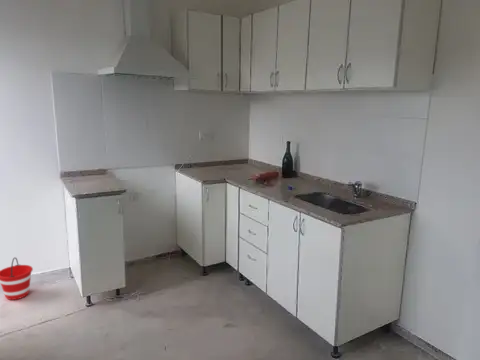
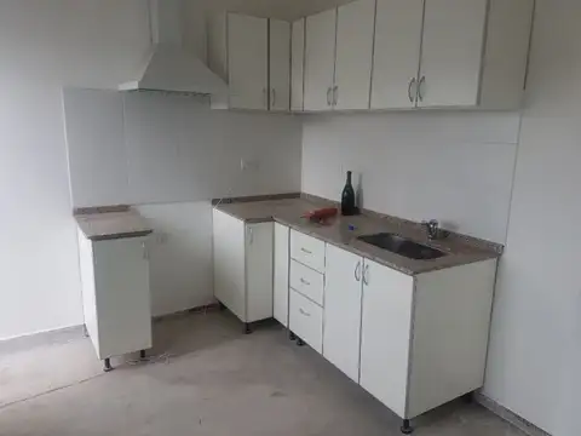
- bucket [0,256,34,301]
